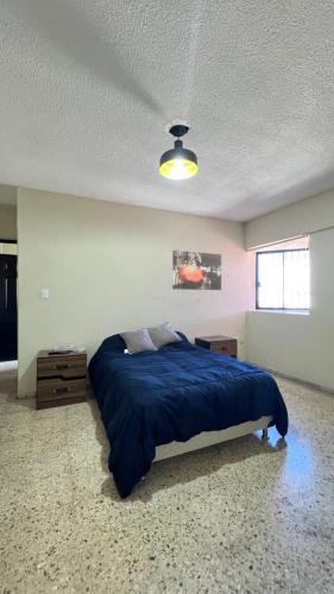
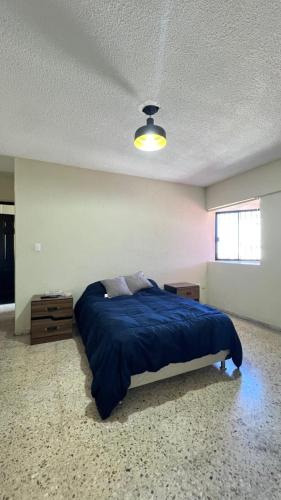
- wall art [171,249,222,291]
